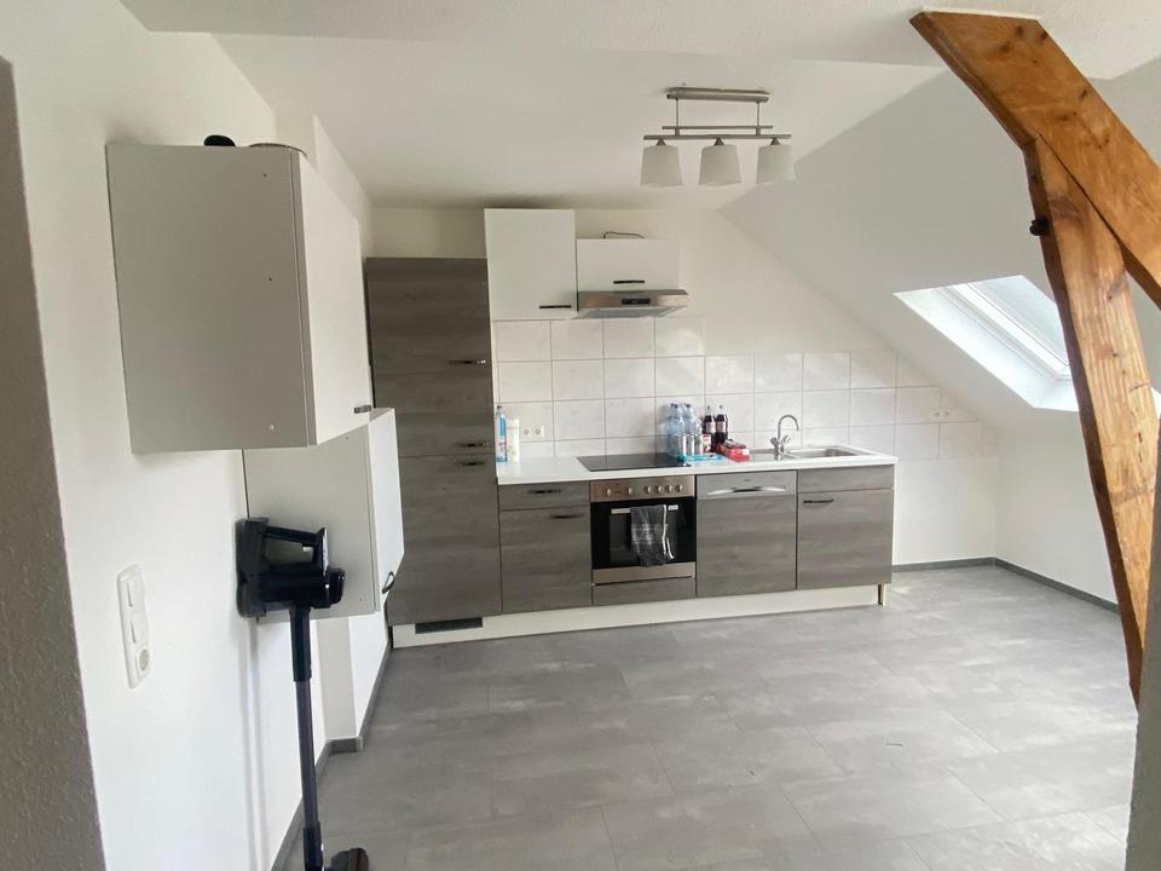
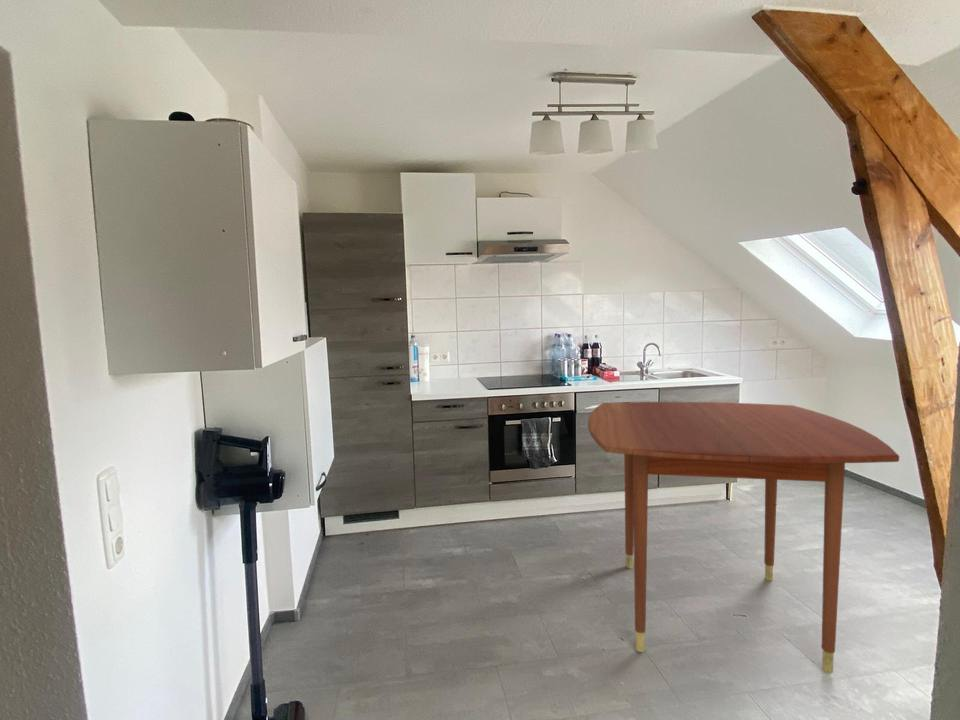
+ dining table [587,401,900,675]
